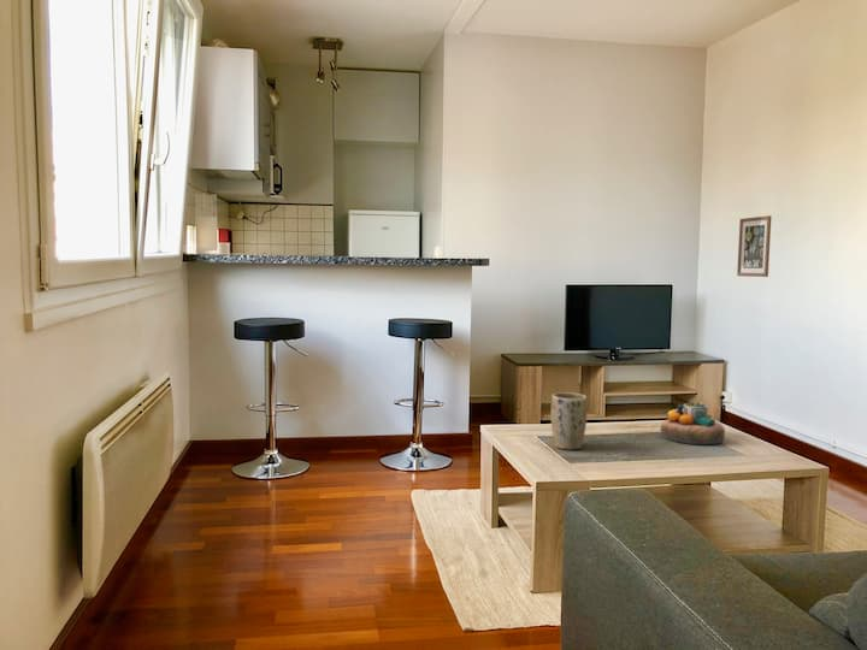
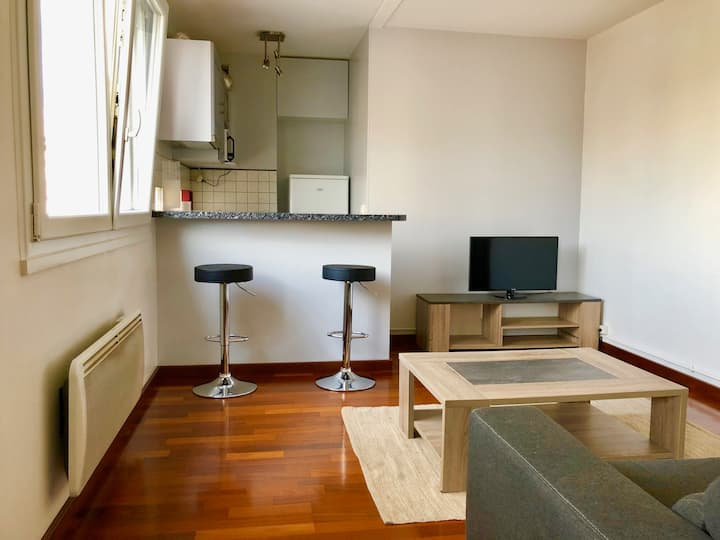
- plant pot [550,391,588,451]
- wall art [736,214,772,278]
- decorative bowl [660,400,726,445]
